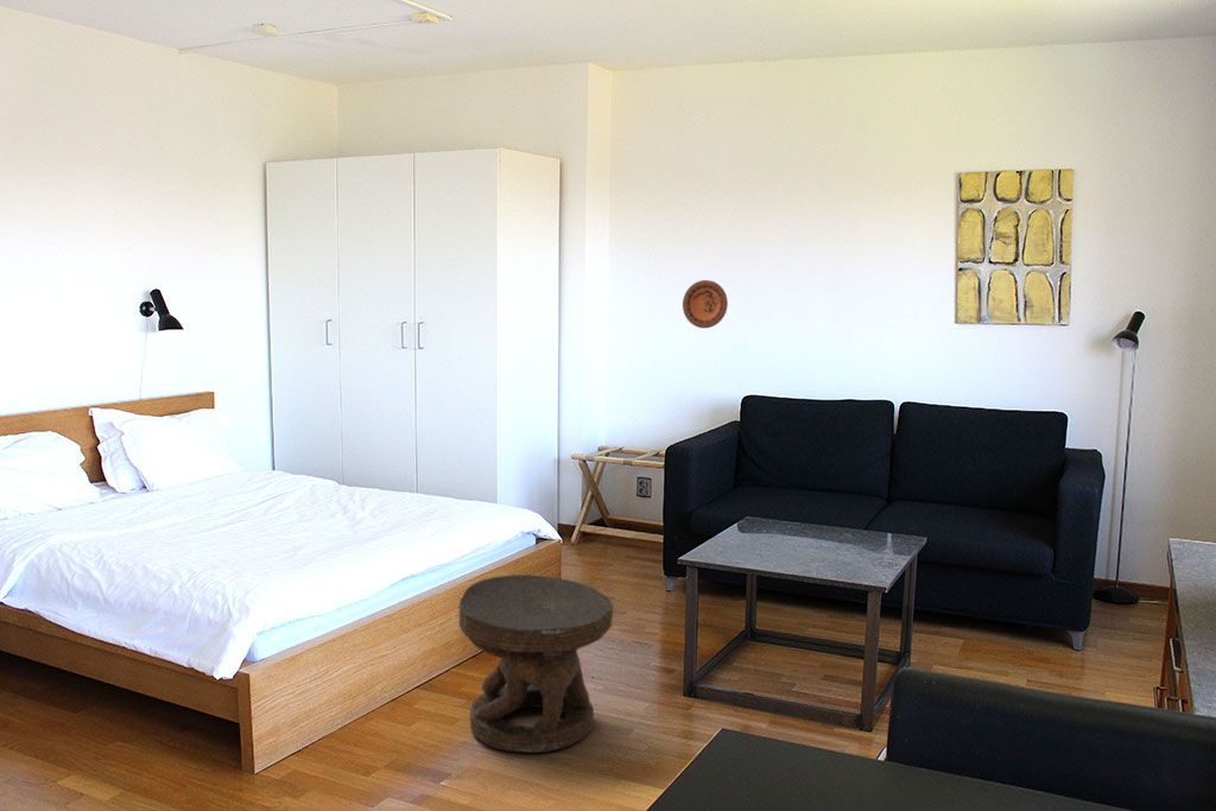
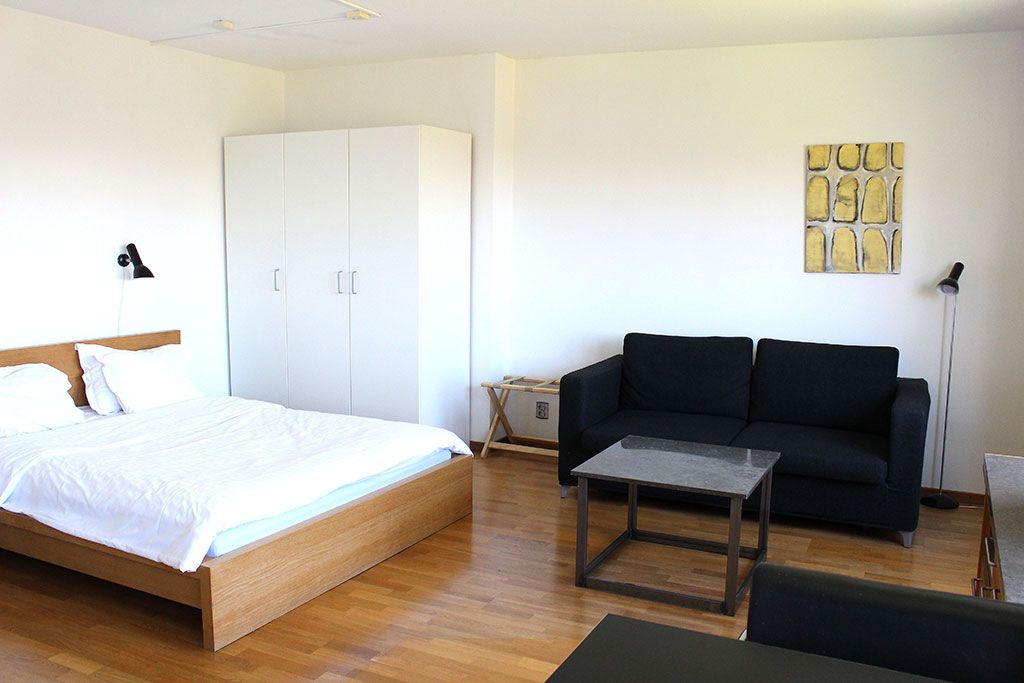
- decorative plate [682,279,729,329]
- side table [458,574,614,754]
